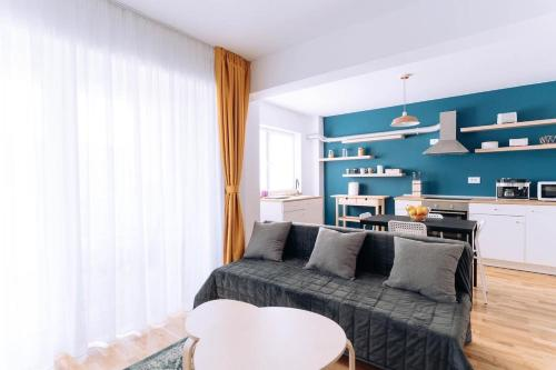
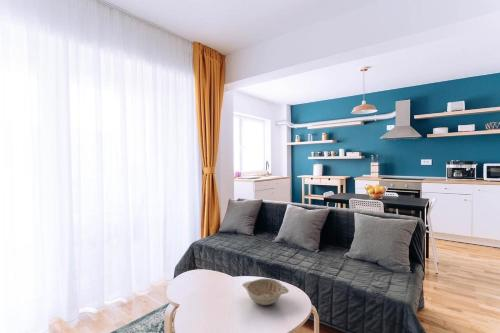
+ decorative bowl [241,277,290,306]
